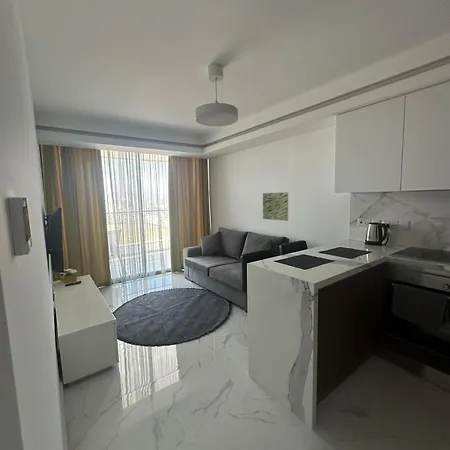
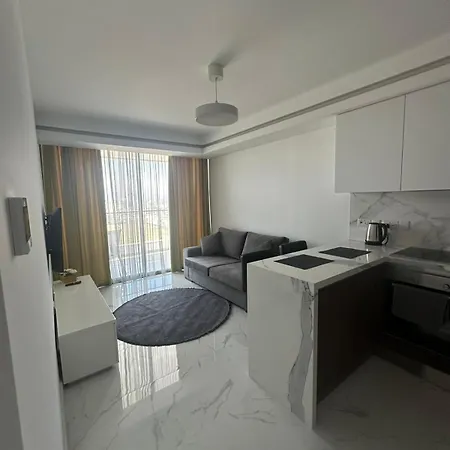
- wall art [262,191,289,222]
